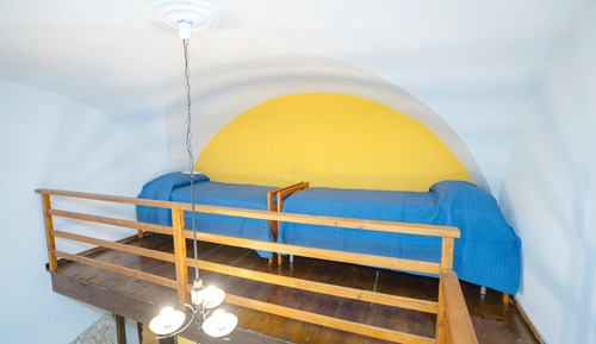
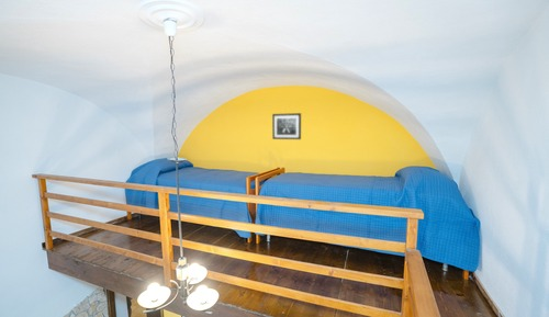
+ wall art [271,112,302,140]
